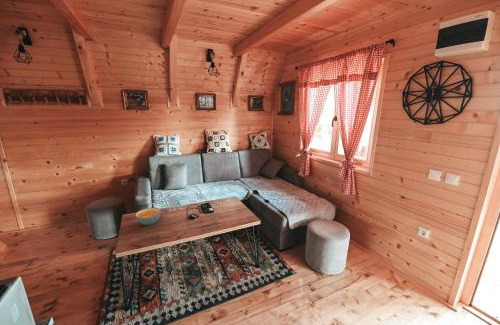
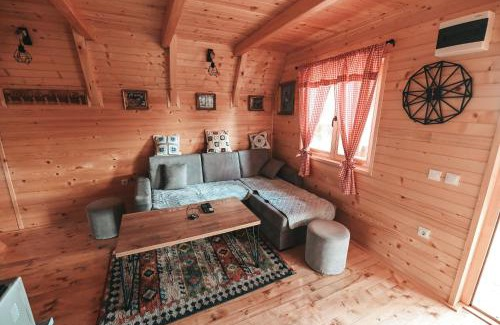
- cereal bowl [135,207,162,226]
